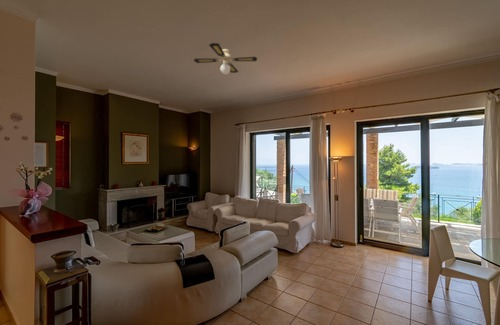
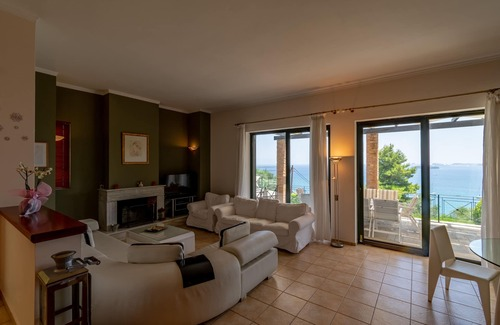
- ceiling fan [193,42,258,75]
